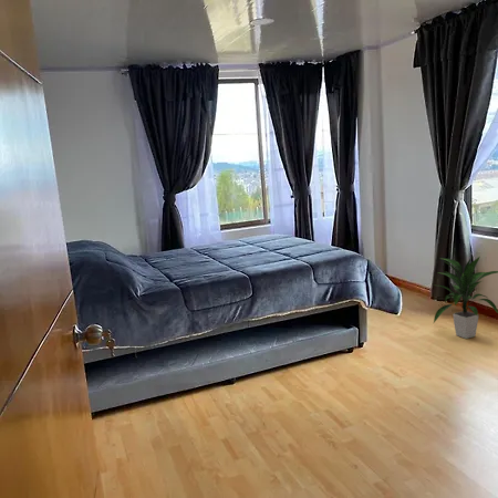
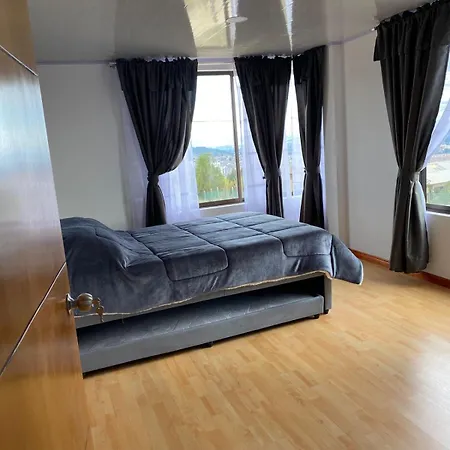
- indoor plant [432,253,498,340]
